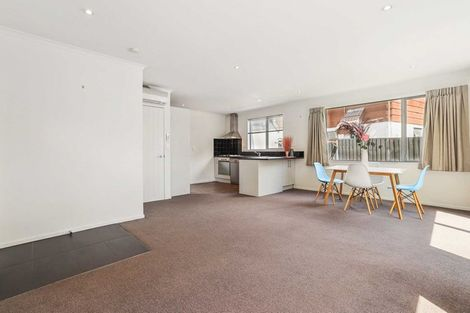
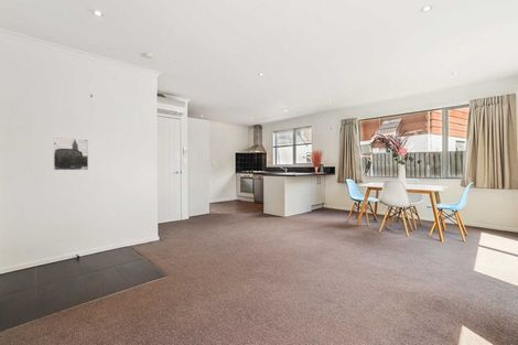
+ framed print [53,137,89,171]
